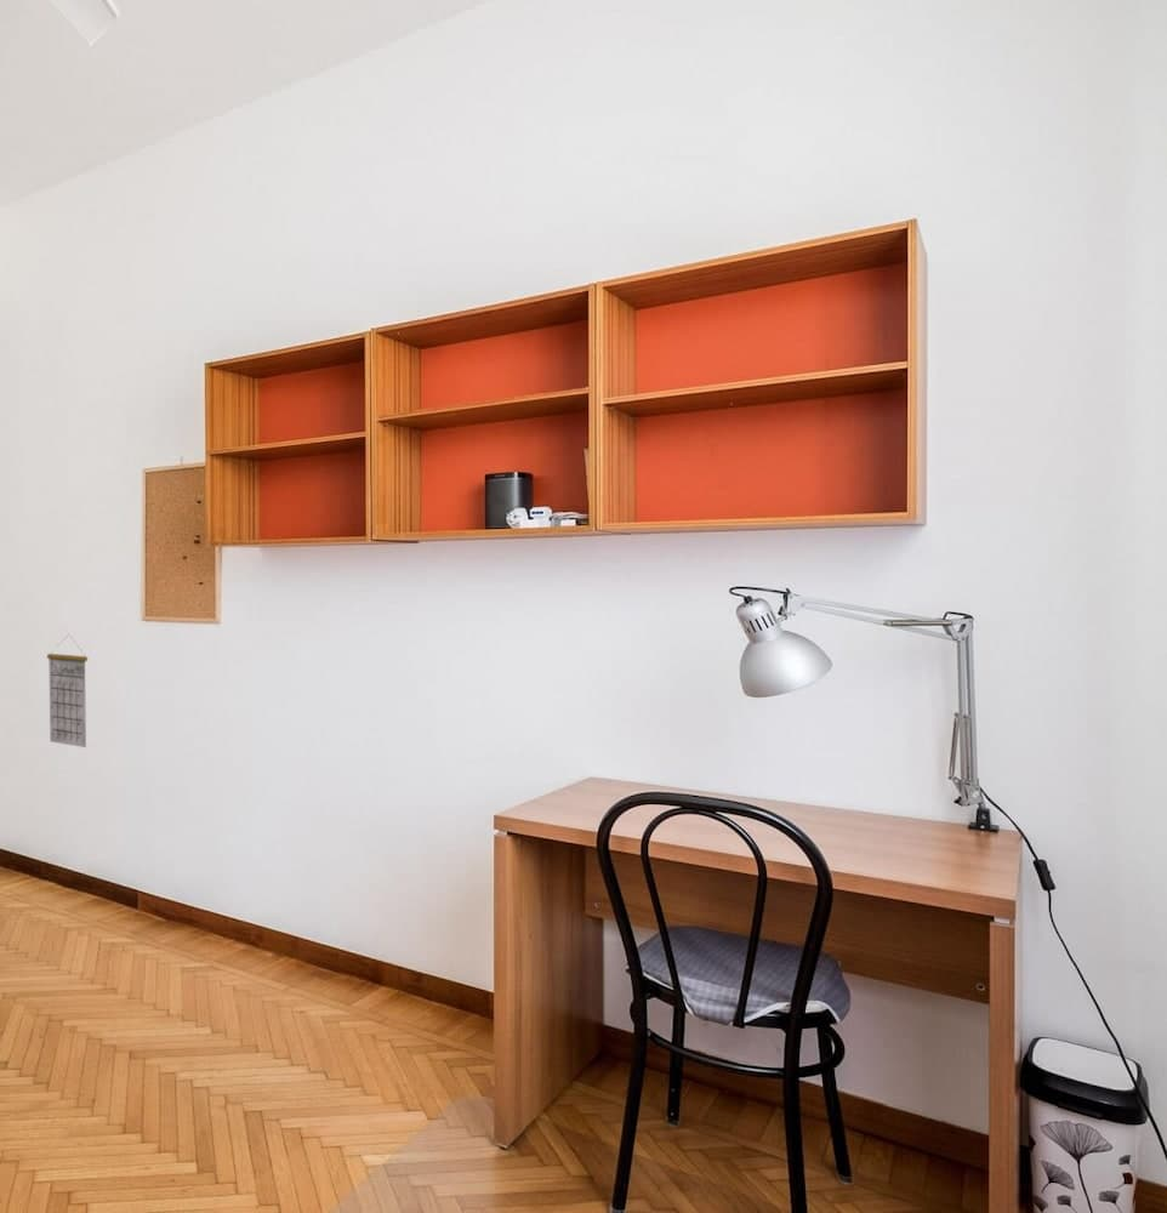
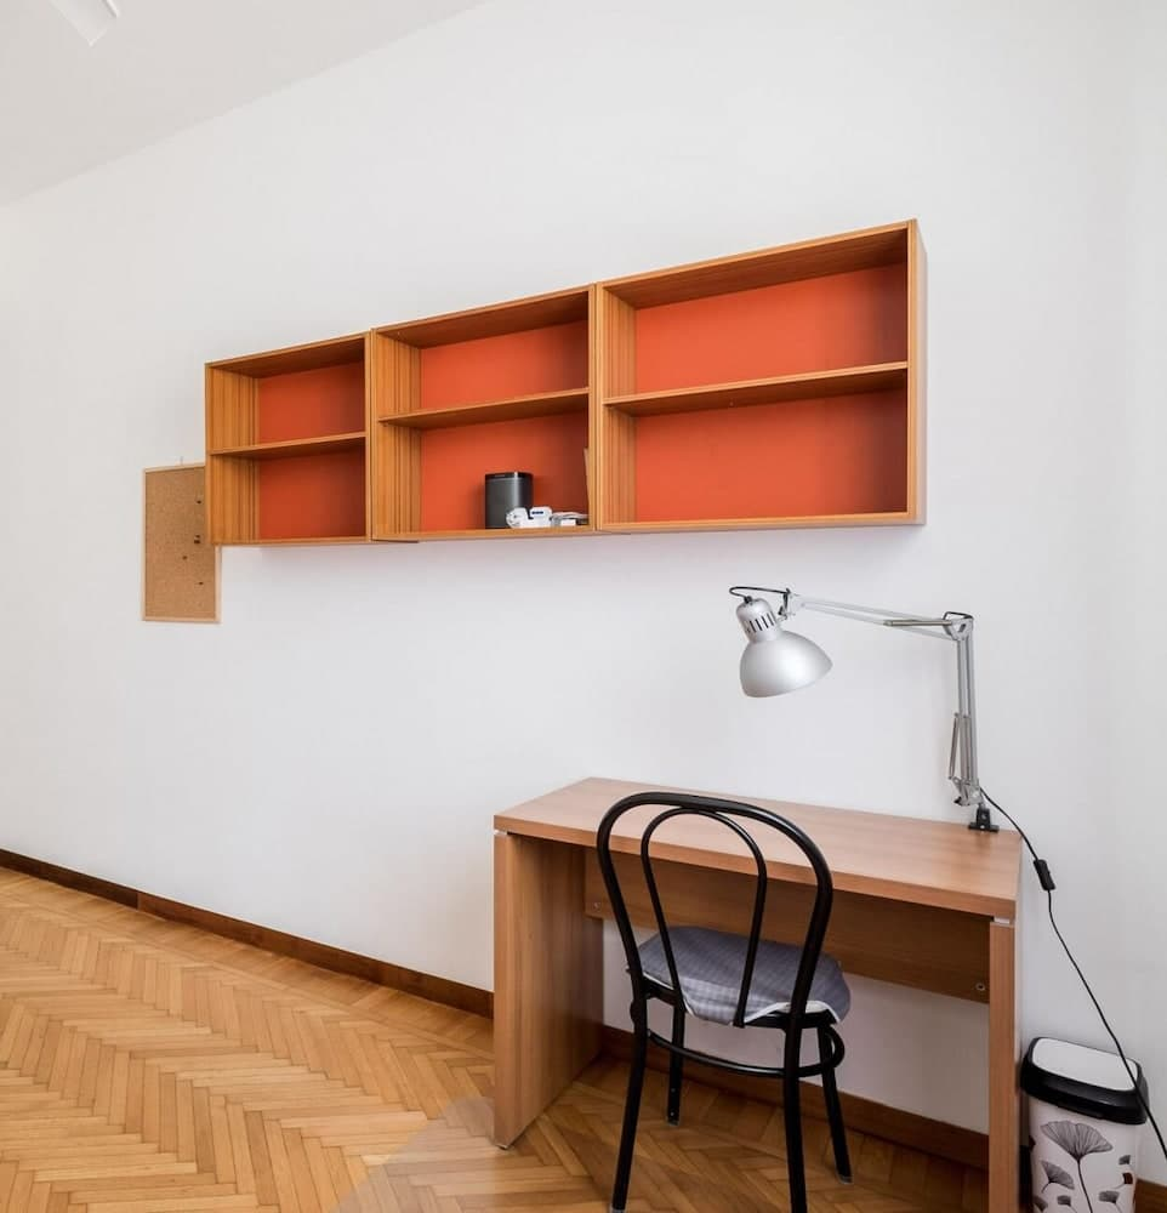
- calendar [46,633,89,748]
